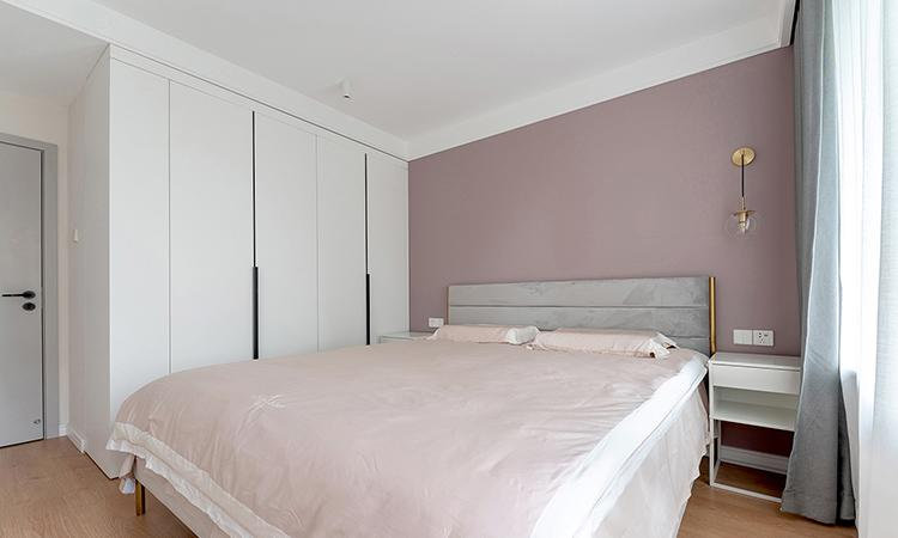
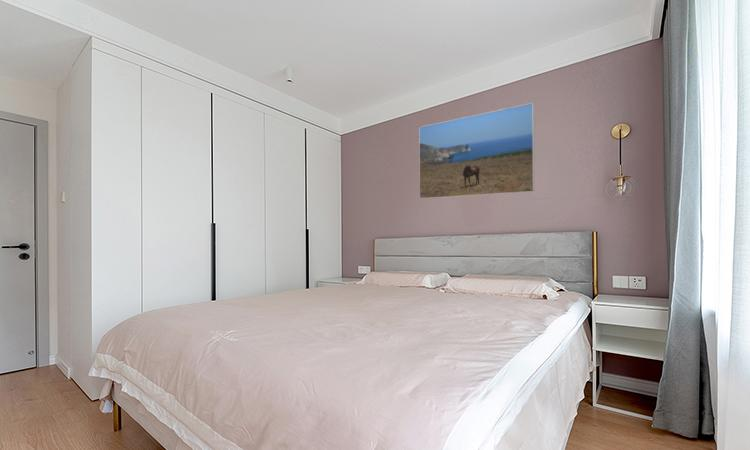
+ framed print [418,102,535,200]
